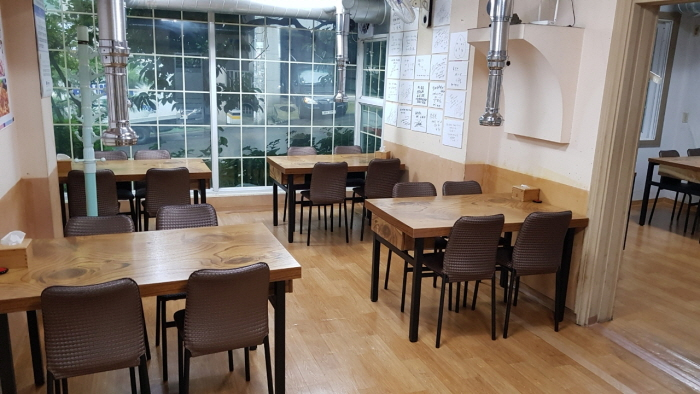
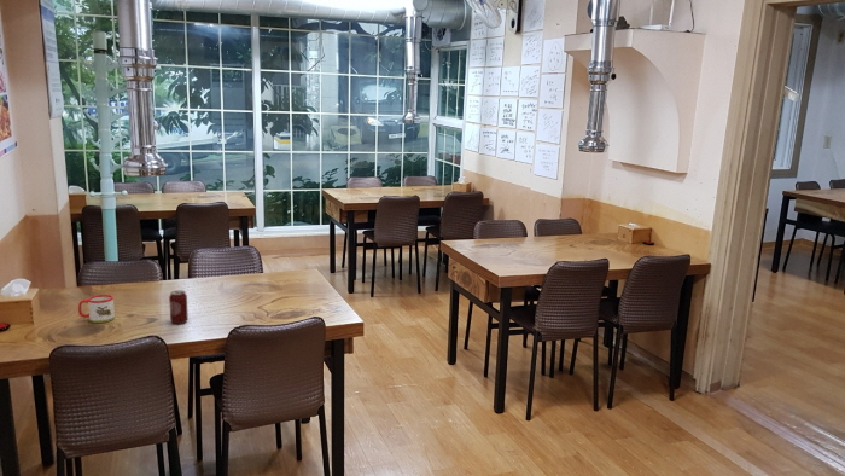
+ beverage can [168,290,190,325]
+ mug [77,294,116,324]
